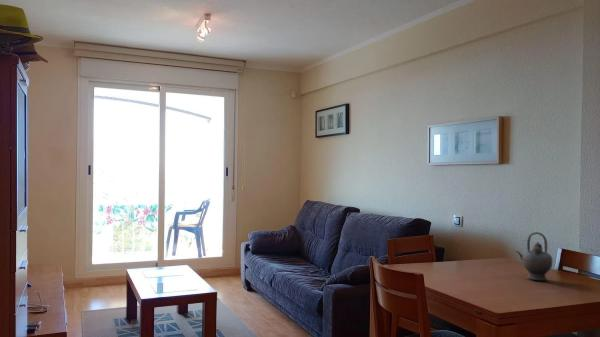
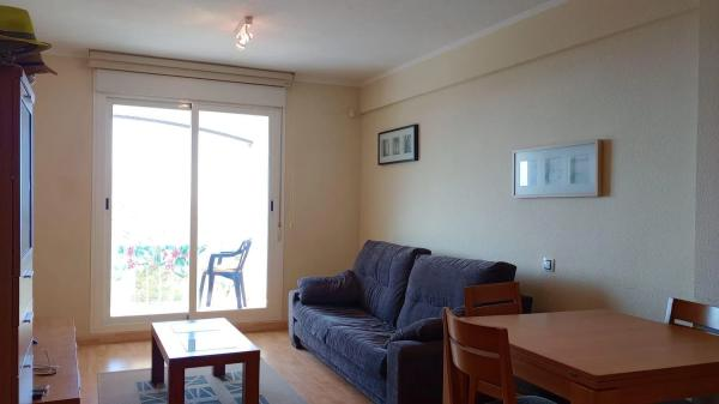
- teapot [515,231,554,281]
